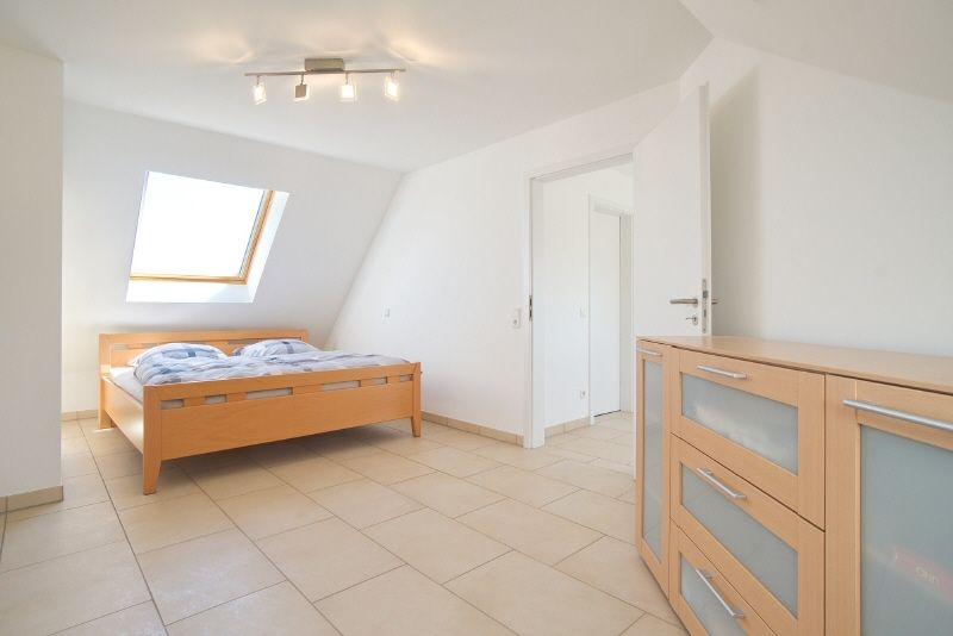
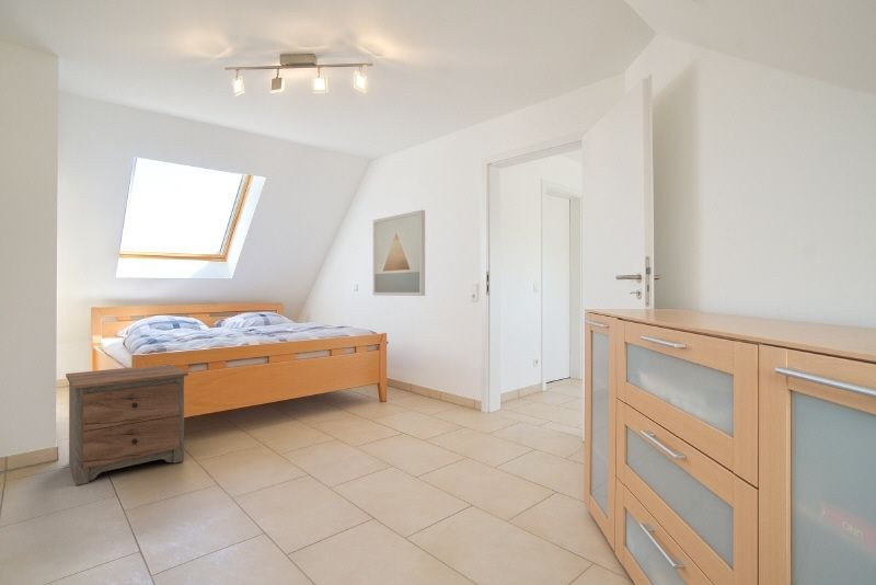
+ nightstand [65,364,189,486]
+ wall art [372,209,426,297]
